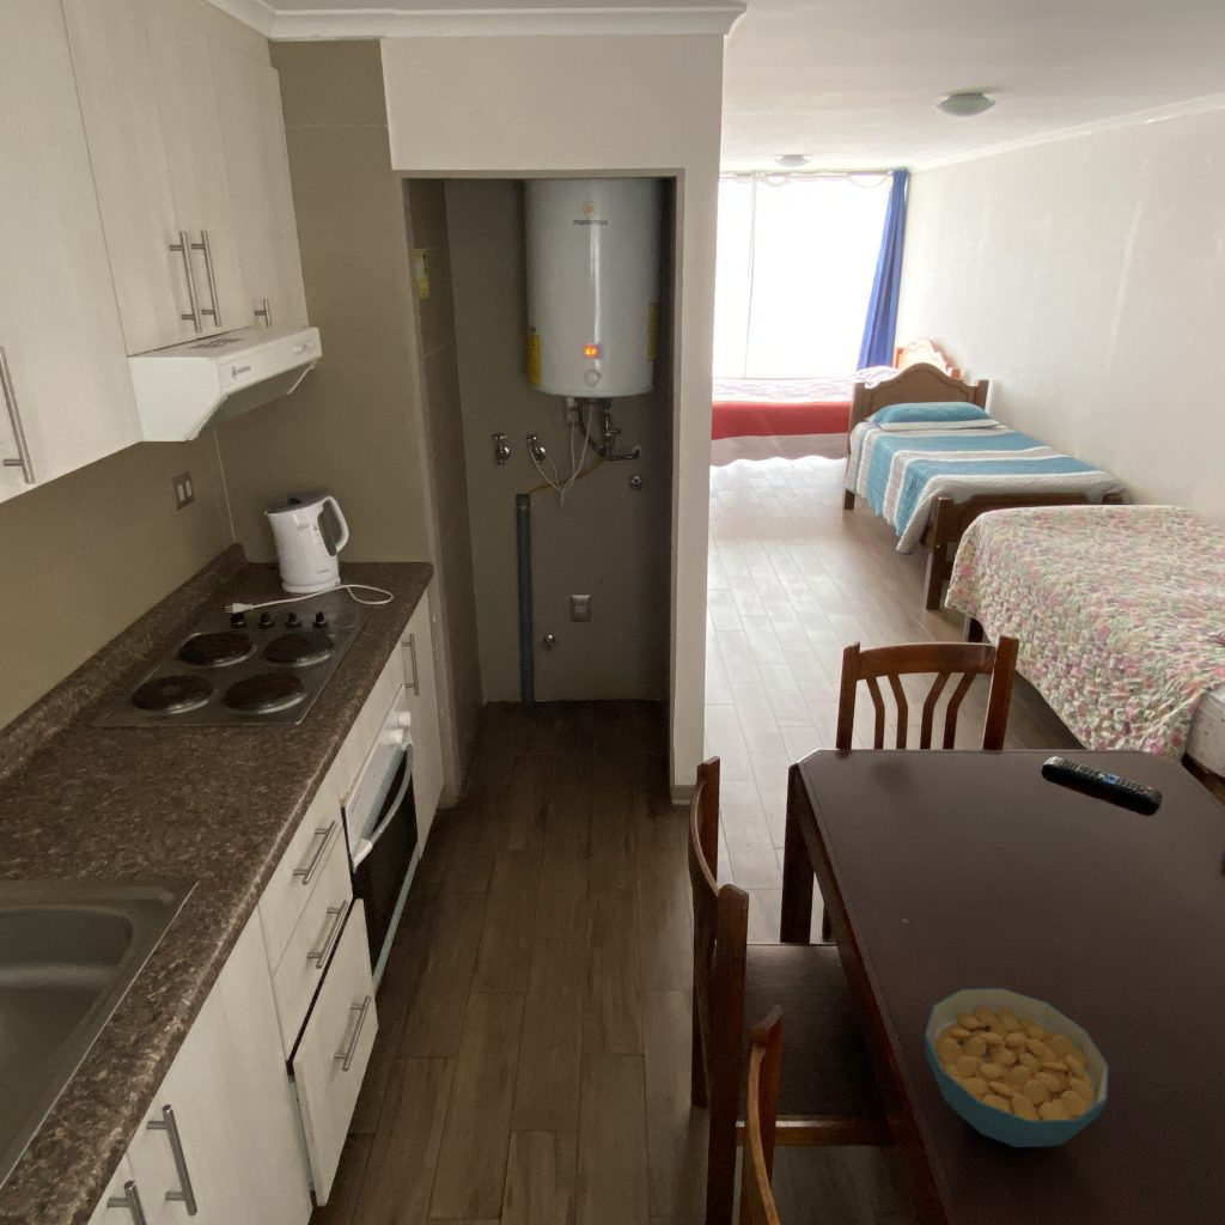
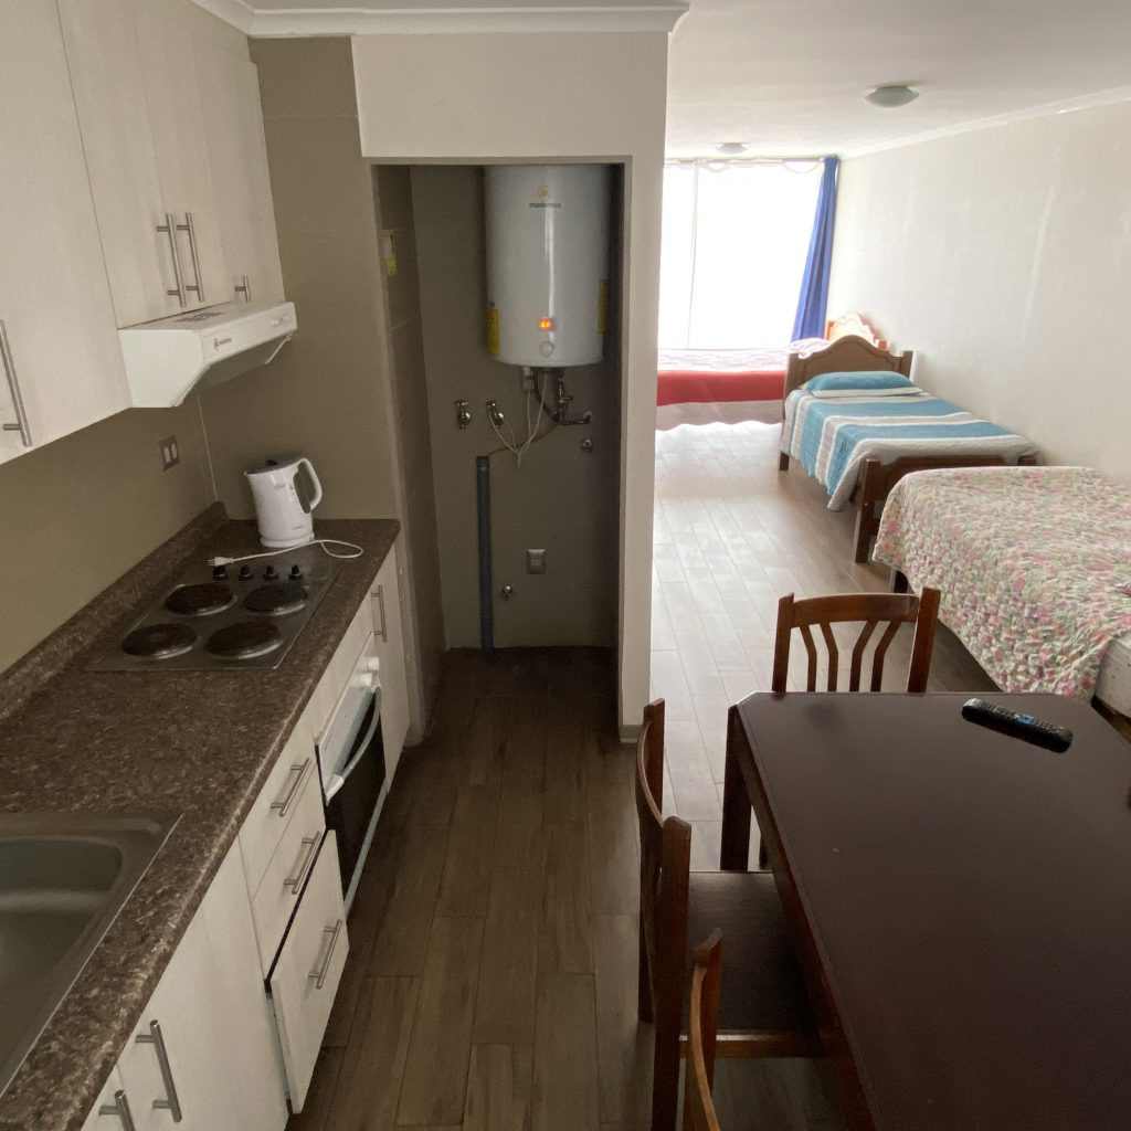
- cereal bowl [924,987,1110,1148]
